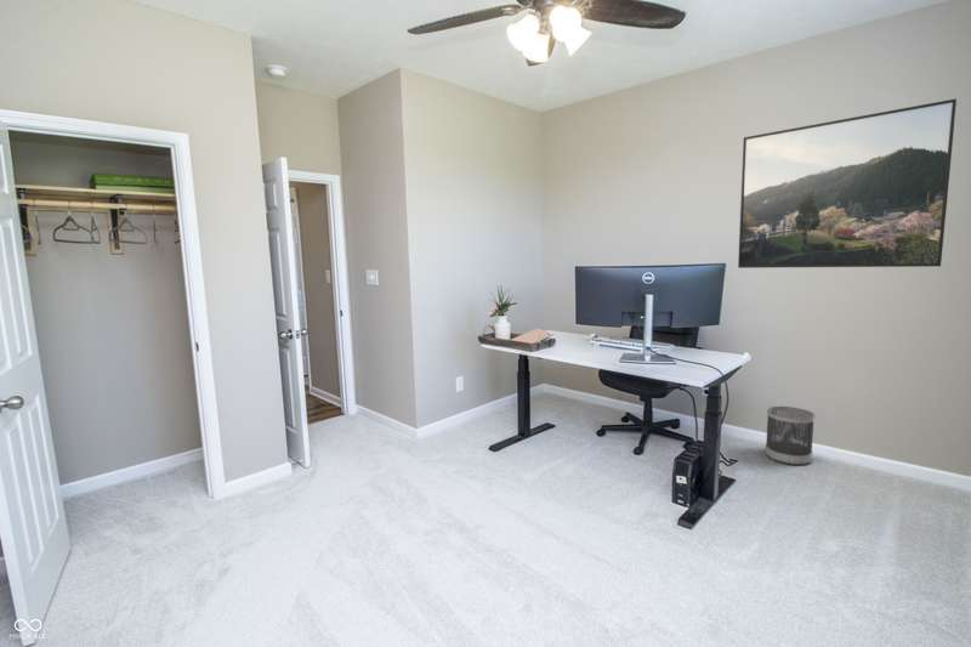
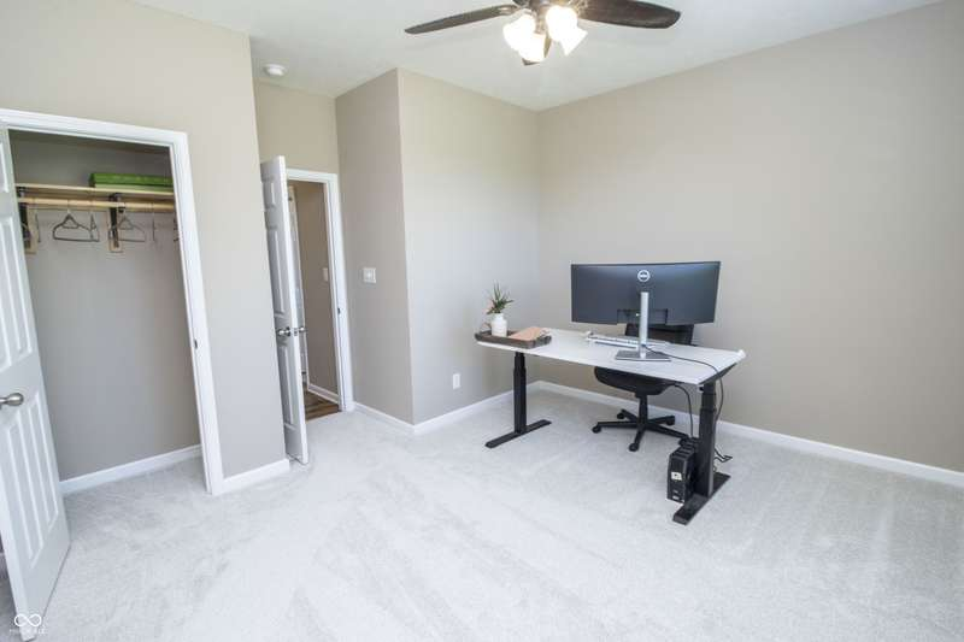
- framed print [737,97,958,269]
- wastebasket [763,405,816,466]
